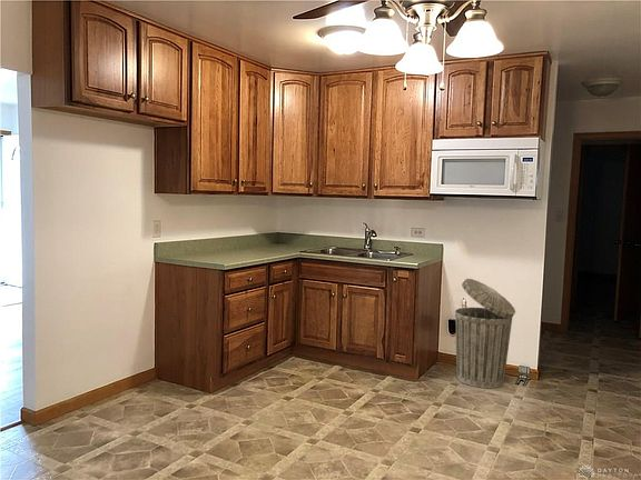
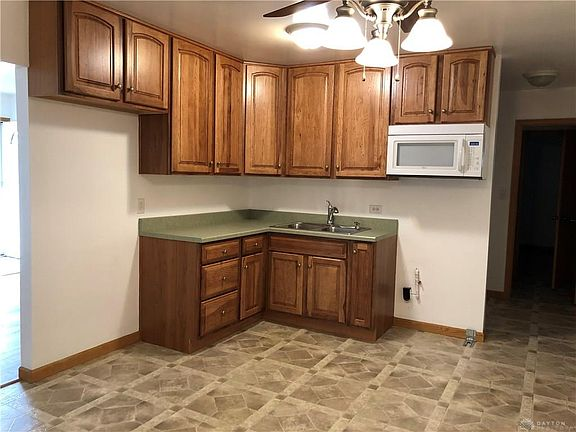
- trash can [454,278,516,389]
